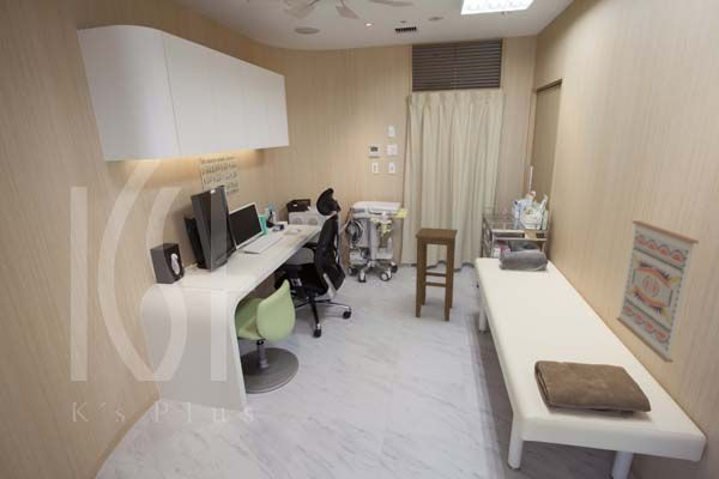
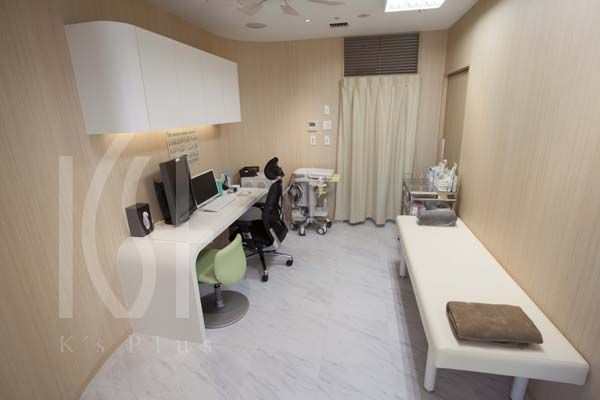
- wall art [615,219,700,364]
- stool [415,226,459,322]
